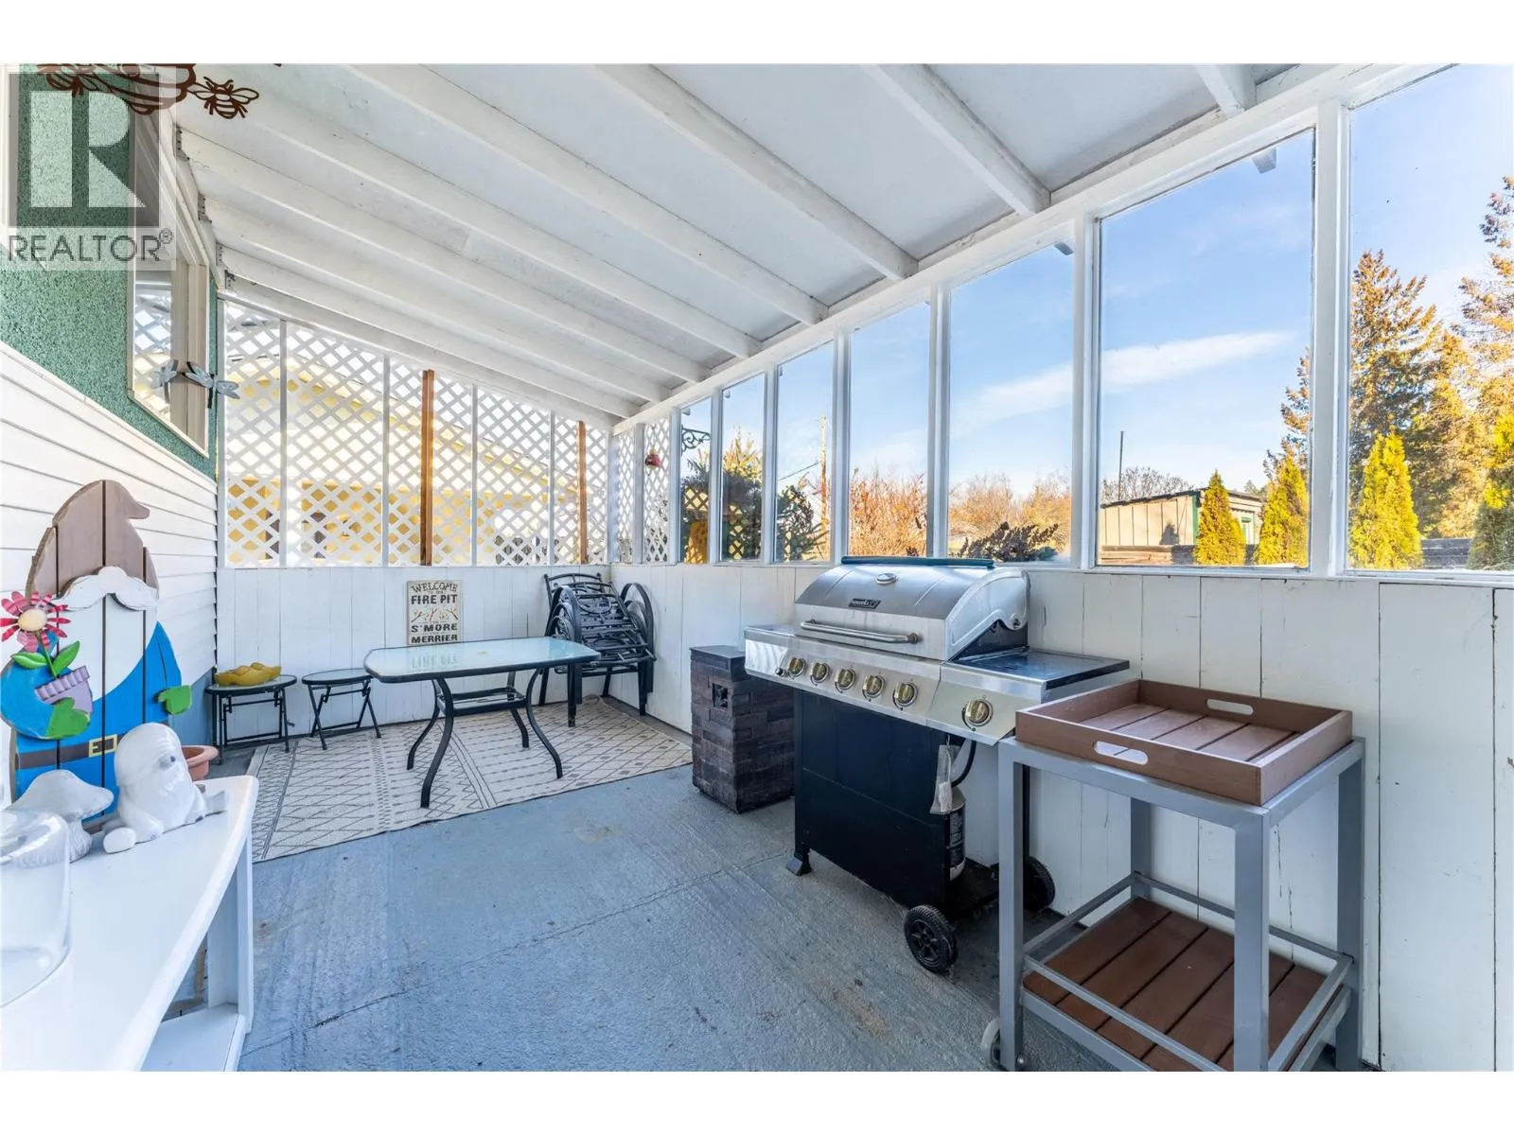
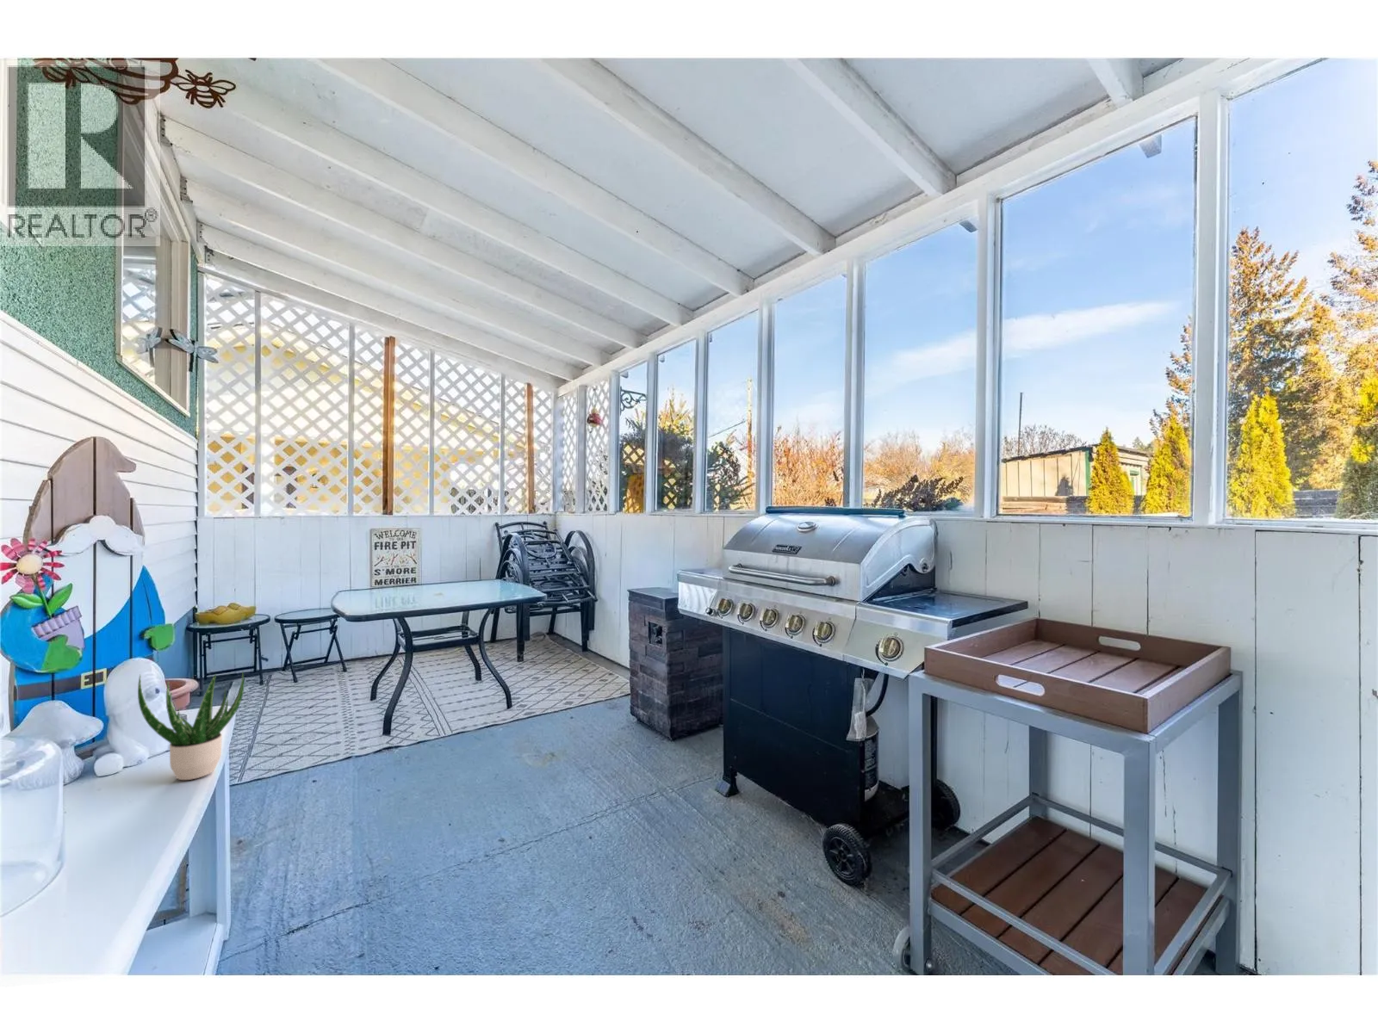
+ potted plant [137,669,244,781]
